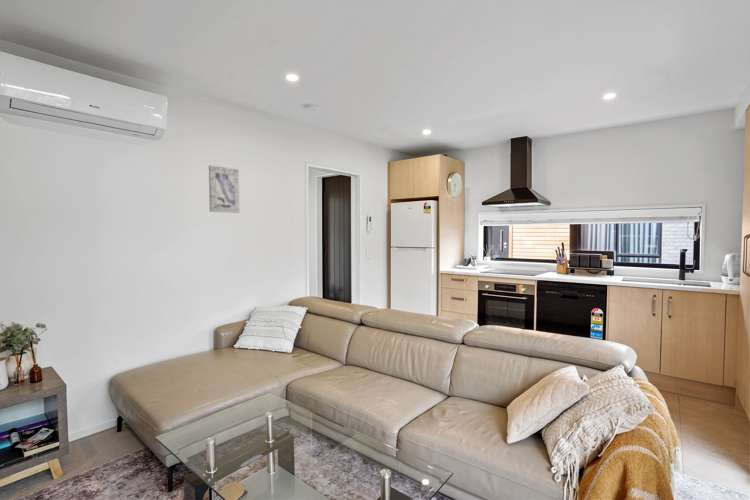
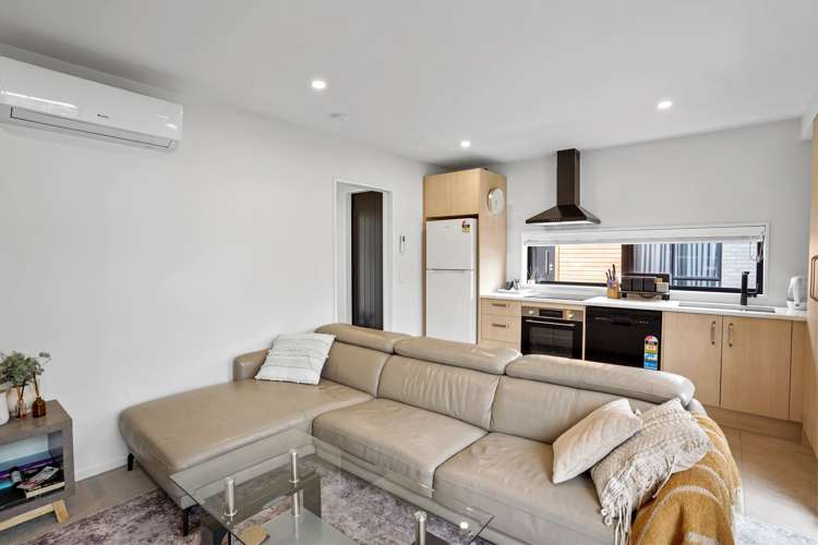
- wall art [208,164,241,214]
